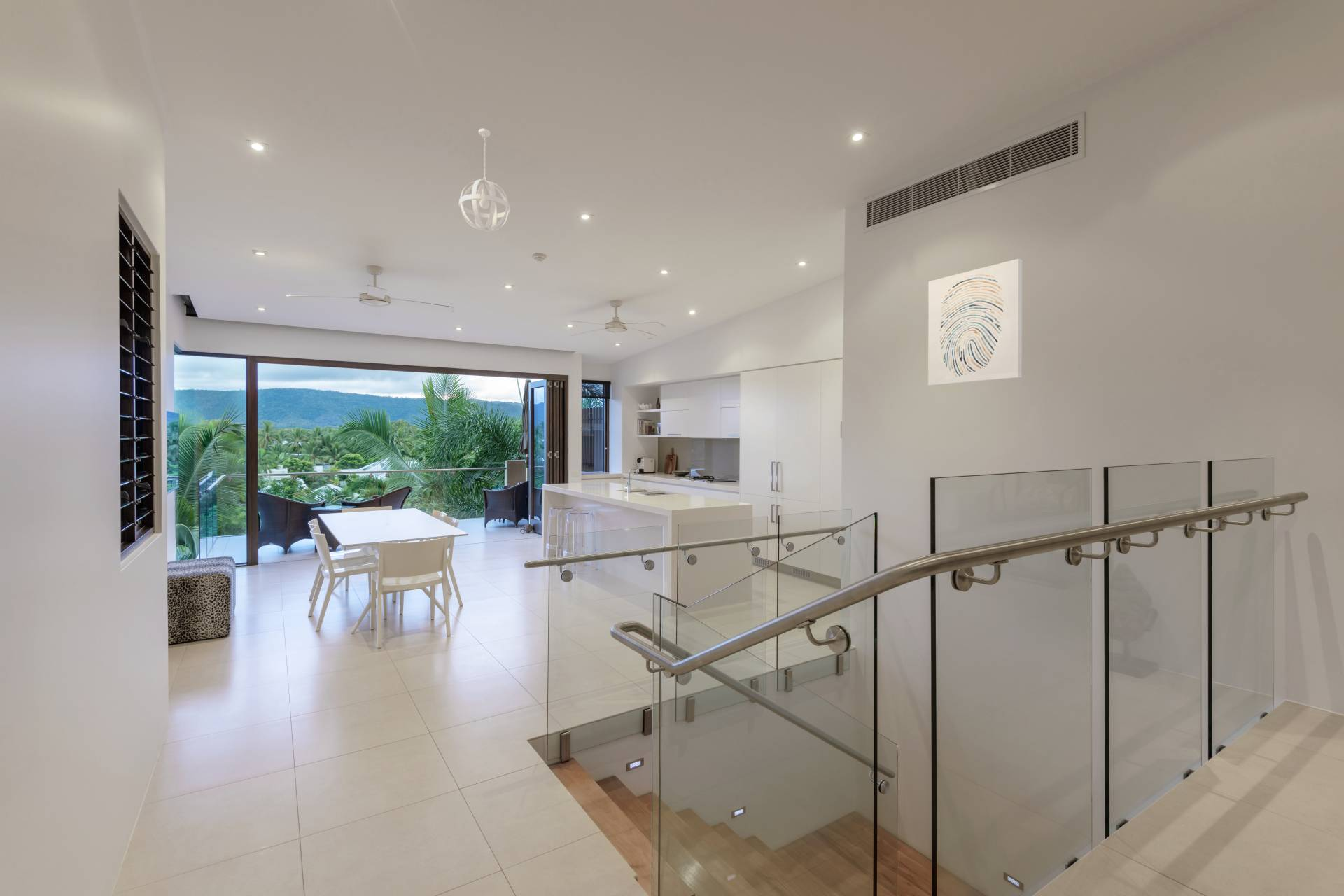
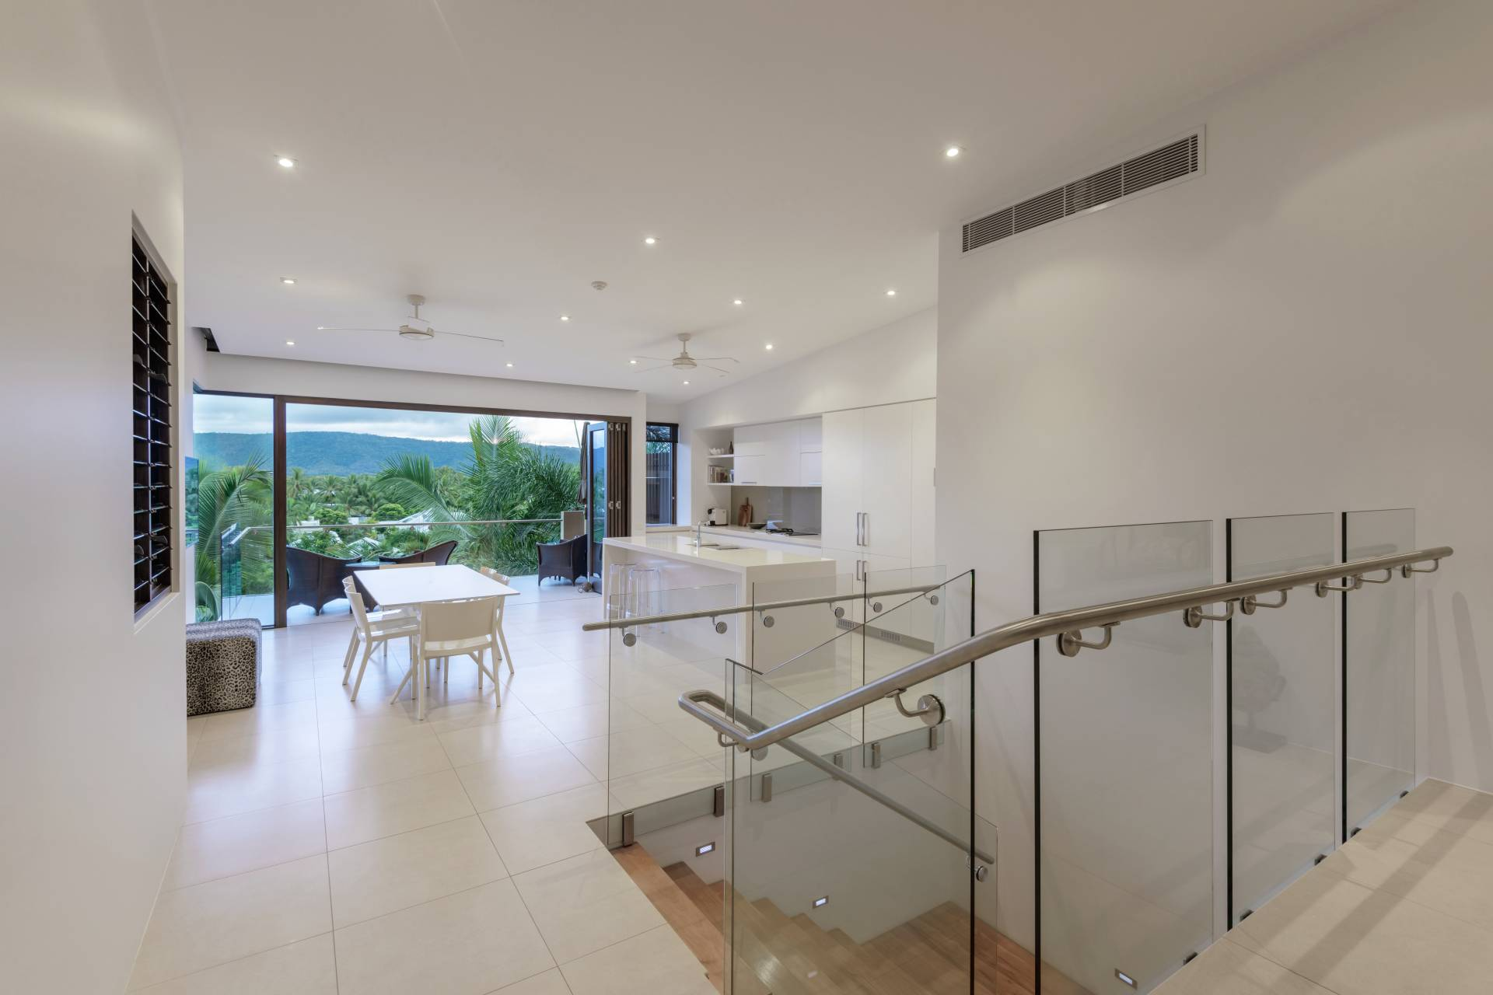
- wall art [928,258,1023,386]
- pendant light [458,128,511,232]
